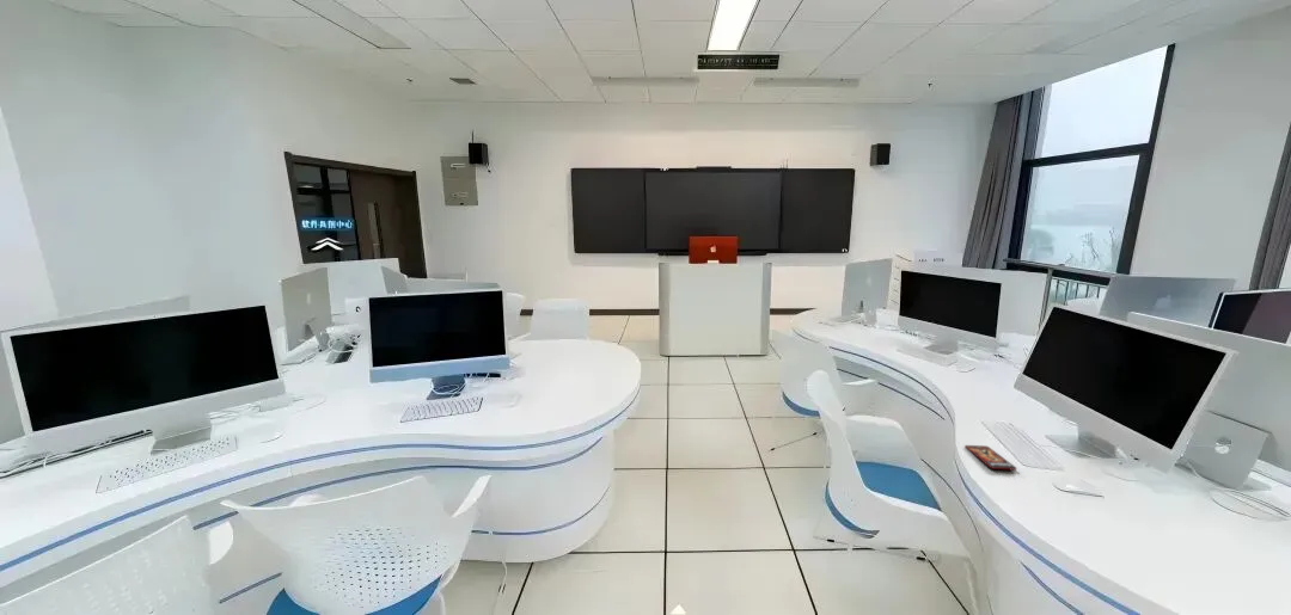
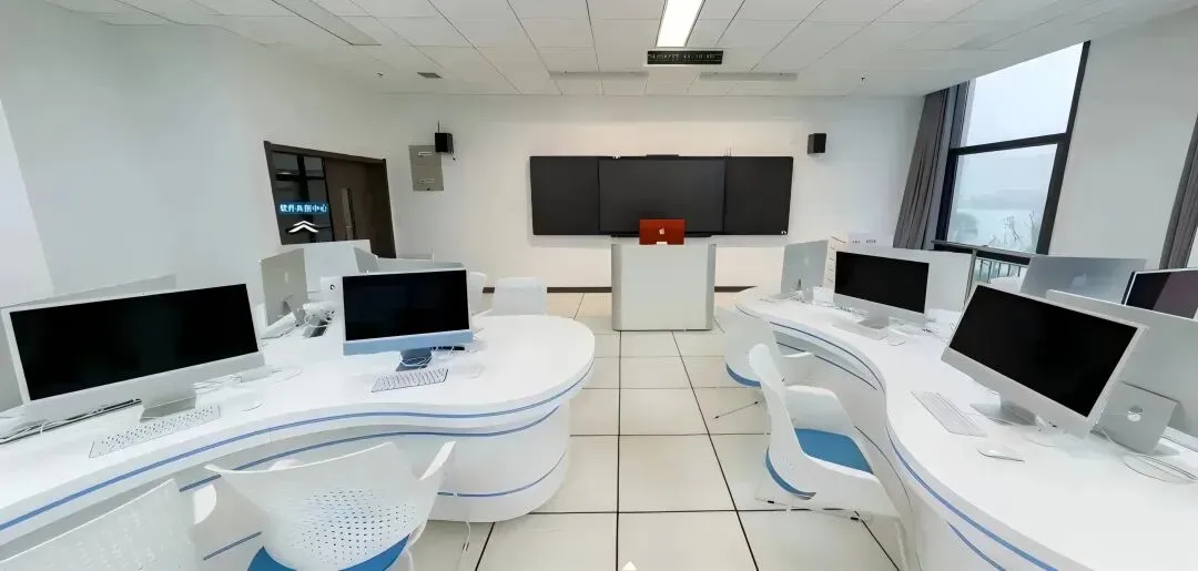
- smartphone [963,444,1017,472]
